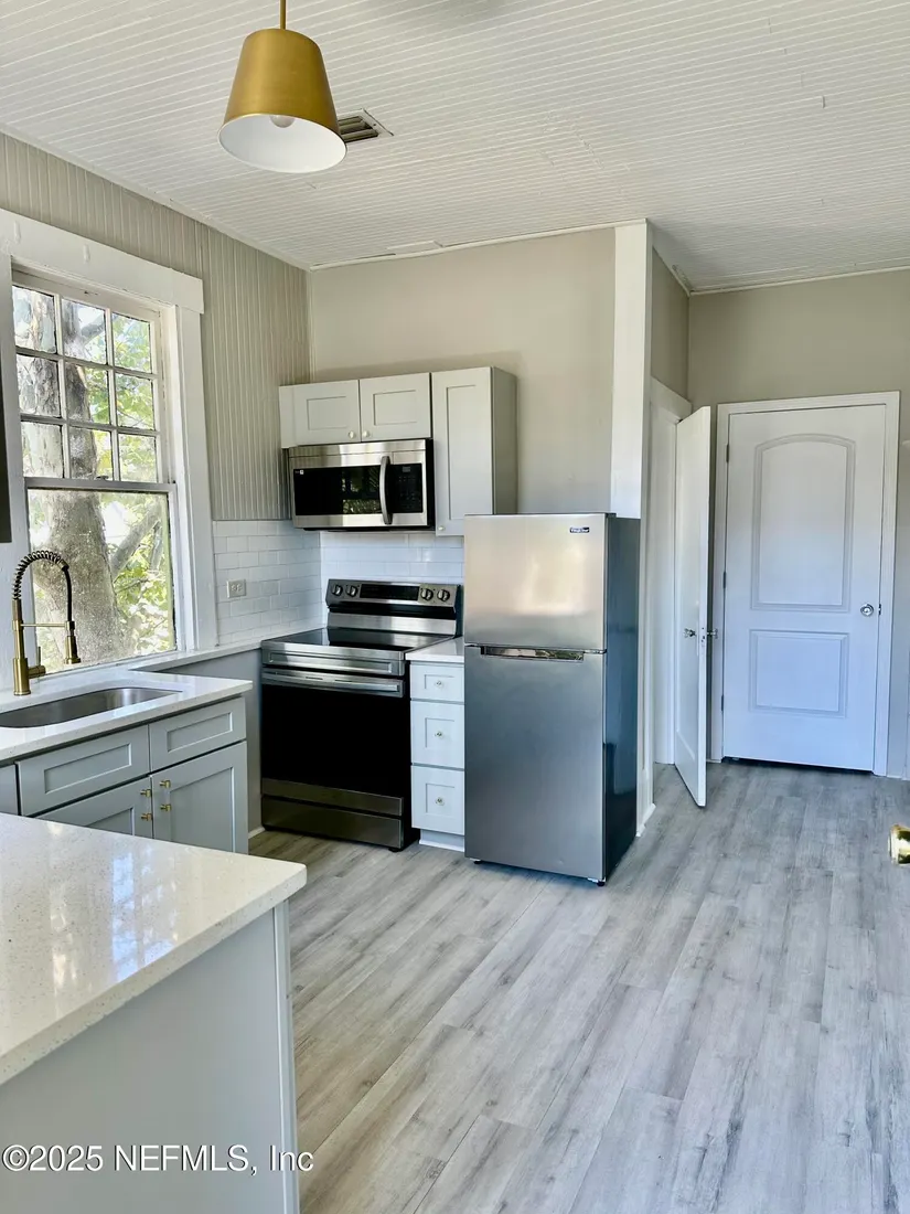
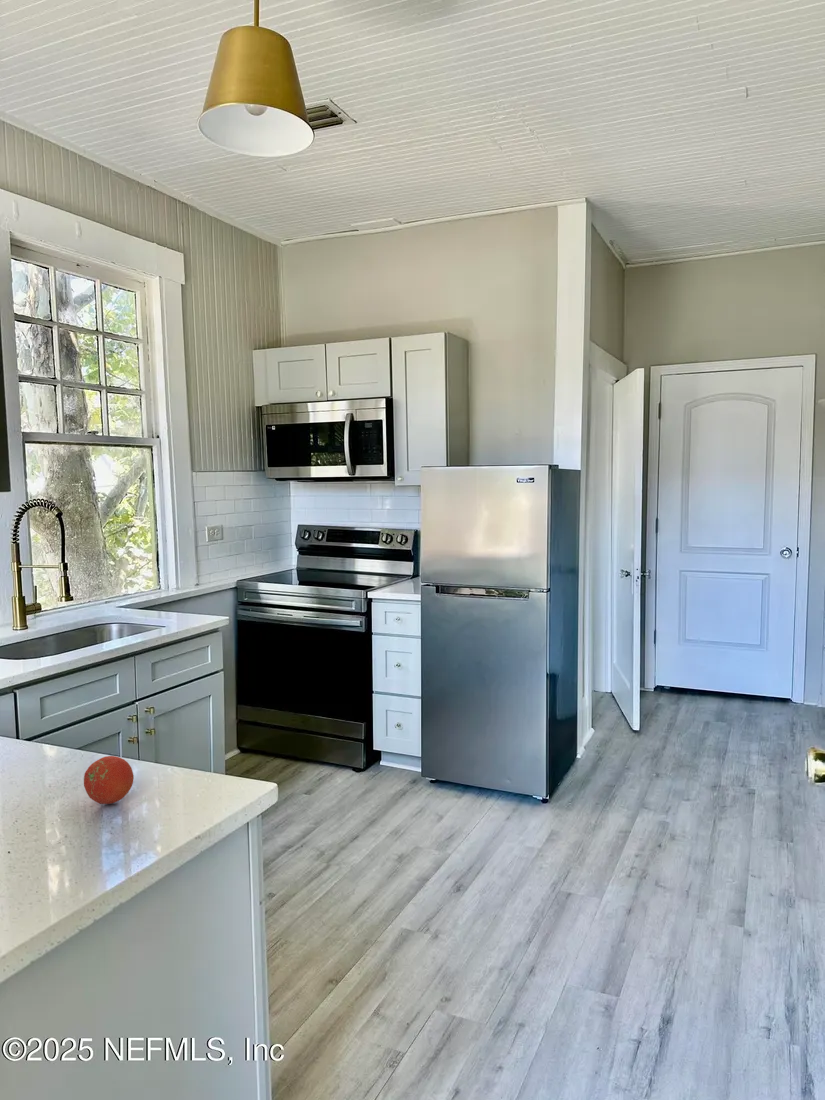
+ fruit [83,755,134,805]
